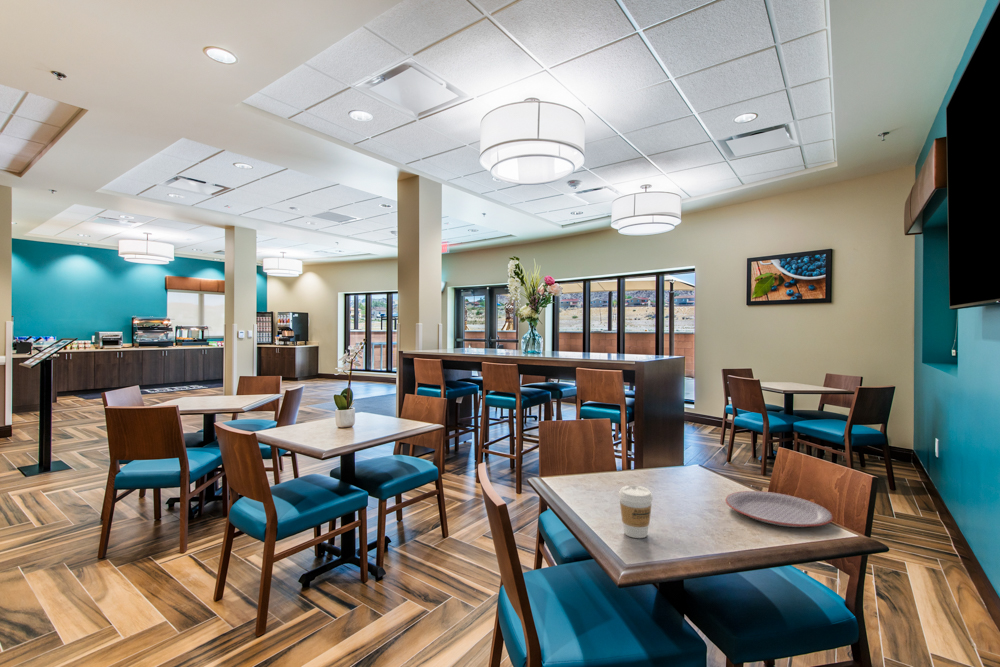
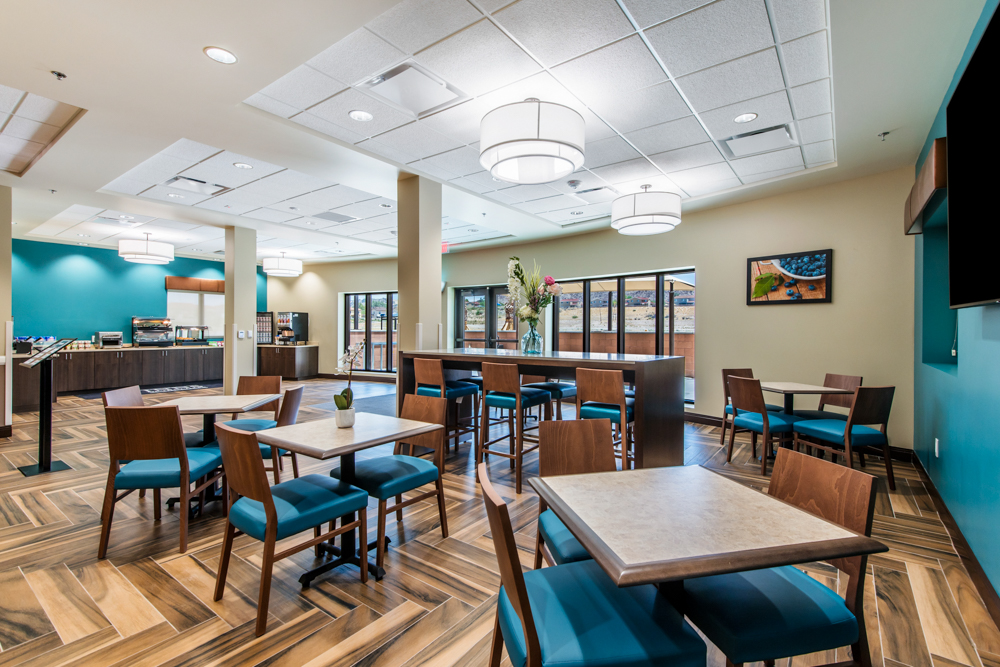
- coffee cup [618,485,654,539]
- plate [725,490,834,528]
